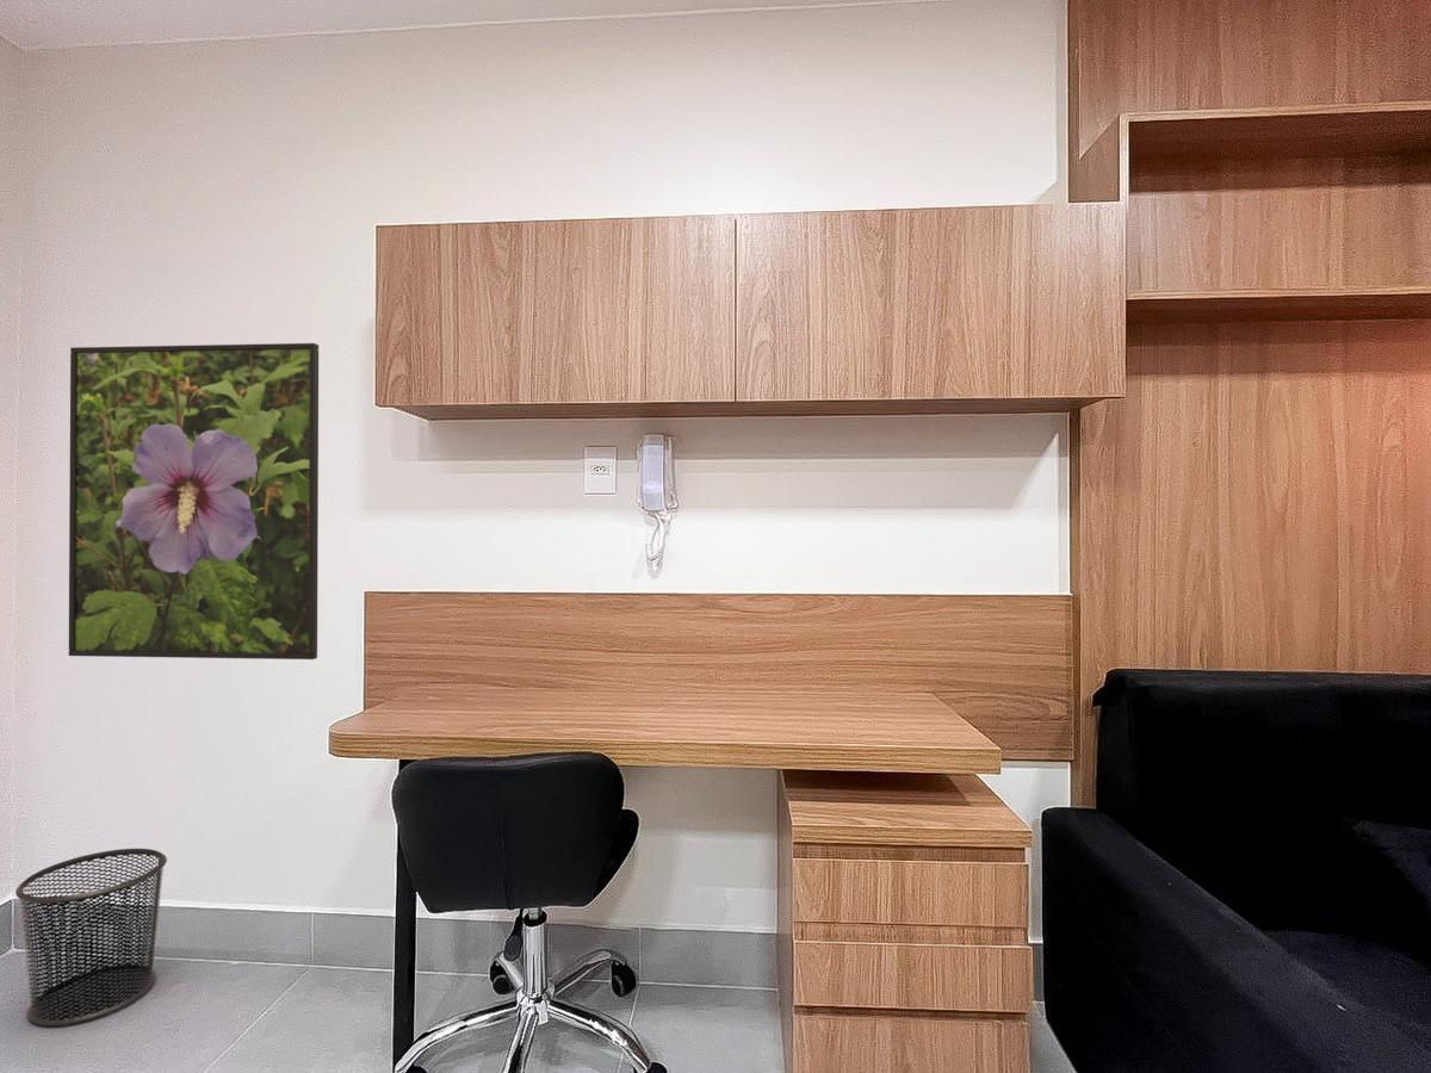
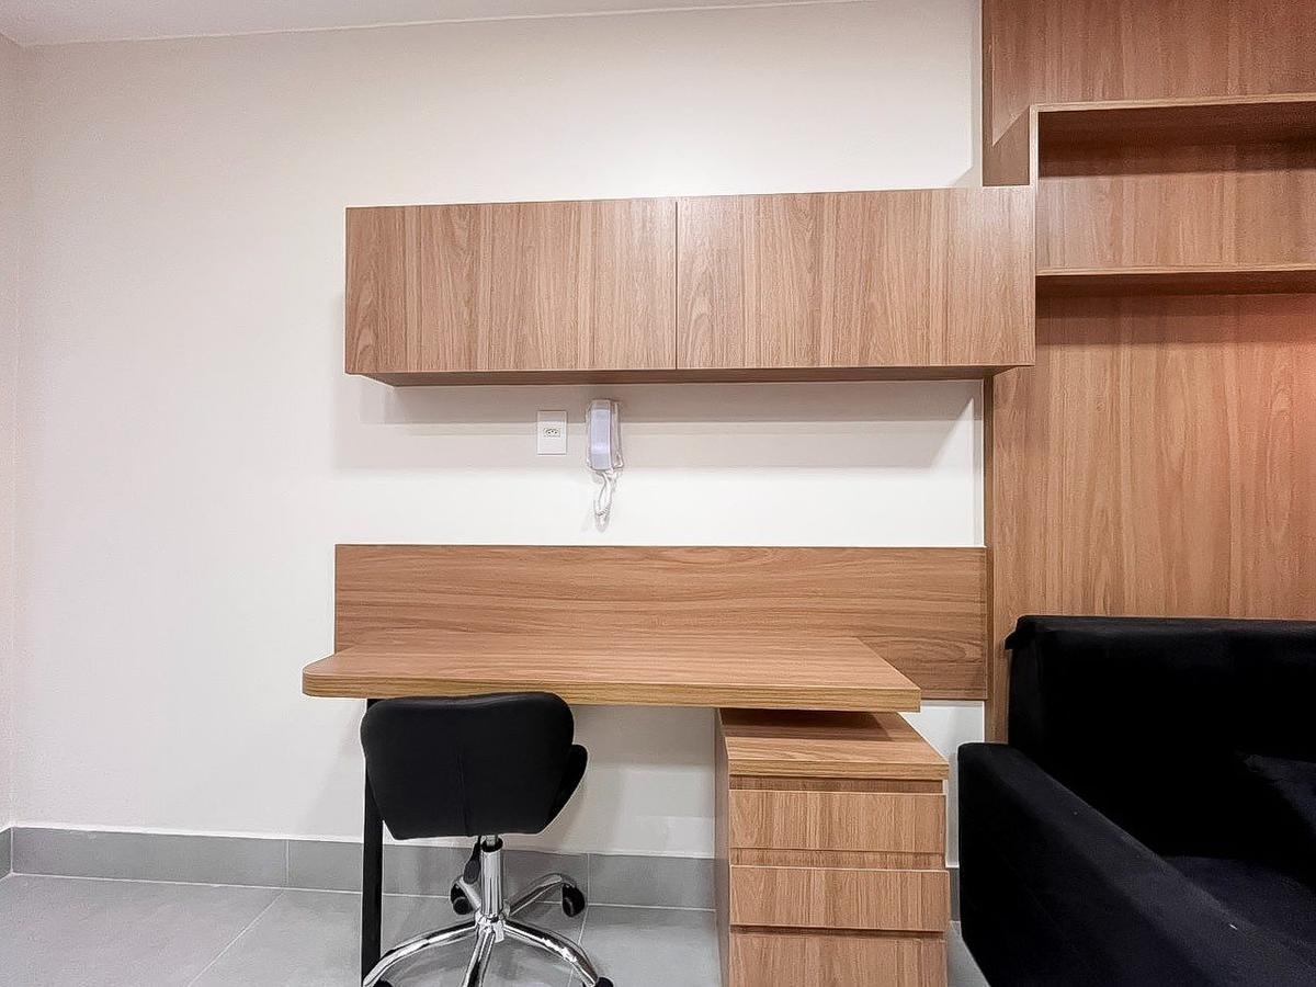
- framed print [68,342,320,660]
- waste bin [14,848,168,1028]
